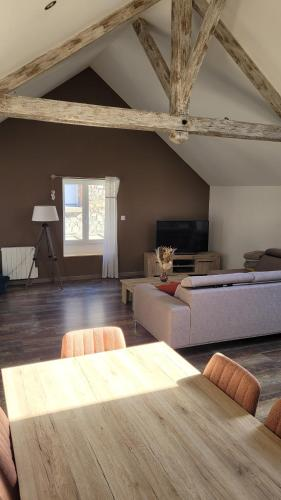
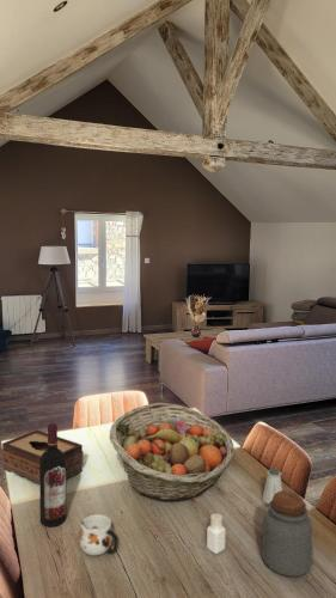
+ mug [78,513,120,557]
+ tissue box [0,429,85,484]
+ jar [261,489,314,578]
+ saltshaker [261,466,283,505]
+ pepper shaker [206,512,227,555]
+ wine bottle [38,422,67,527]
+ fruit basket [109,402,236,502]
